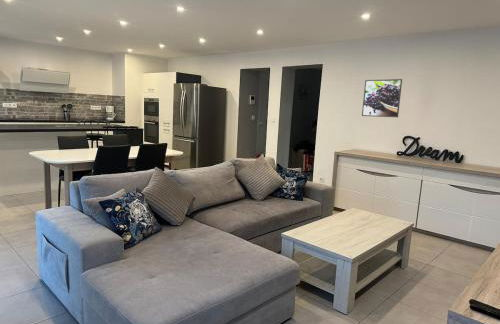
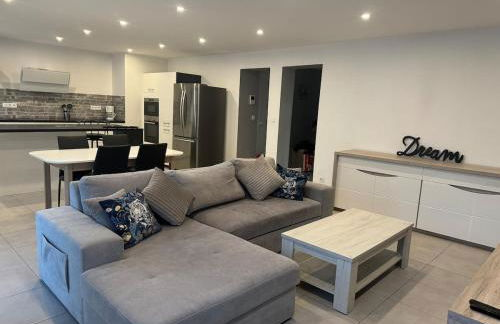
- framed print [361,78,403,118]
